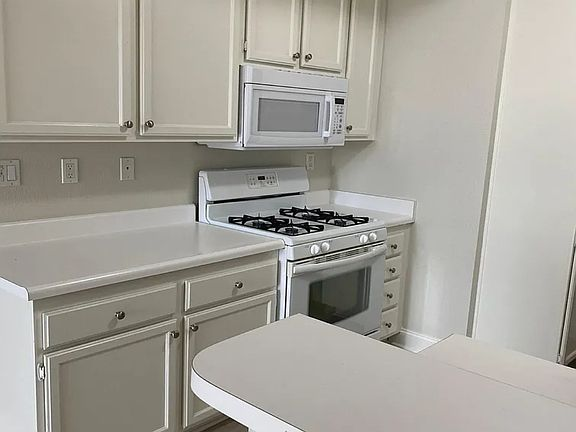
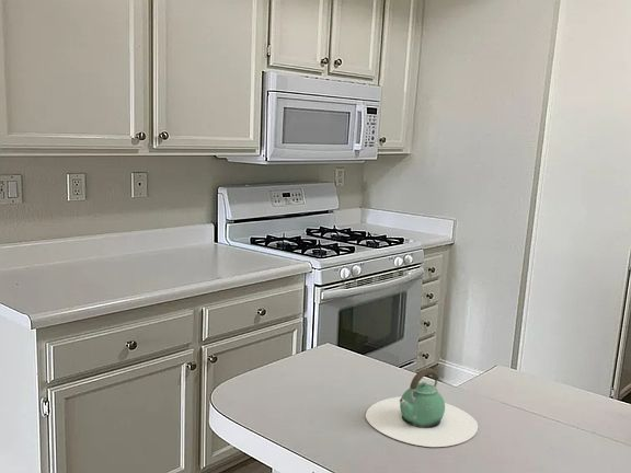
+ teapot [365,367,479,448]
